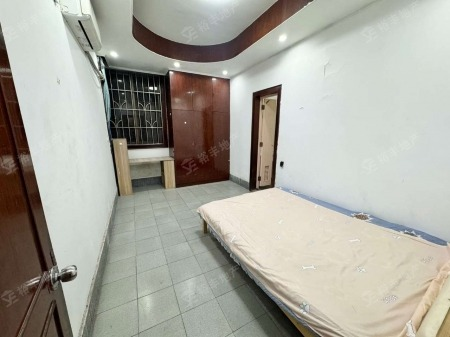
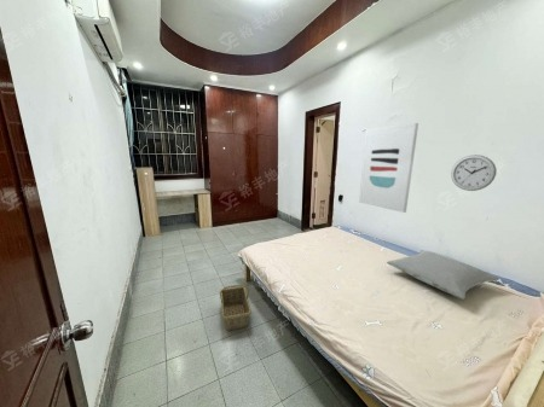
+ basket [219,284,253,332]
+ wall clock [450,153,497,192]
+ wall art [358,122,419,214]
+ pillow [386,249,499,301]
